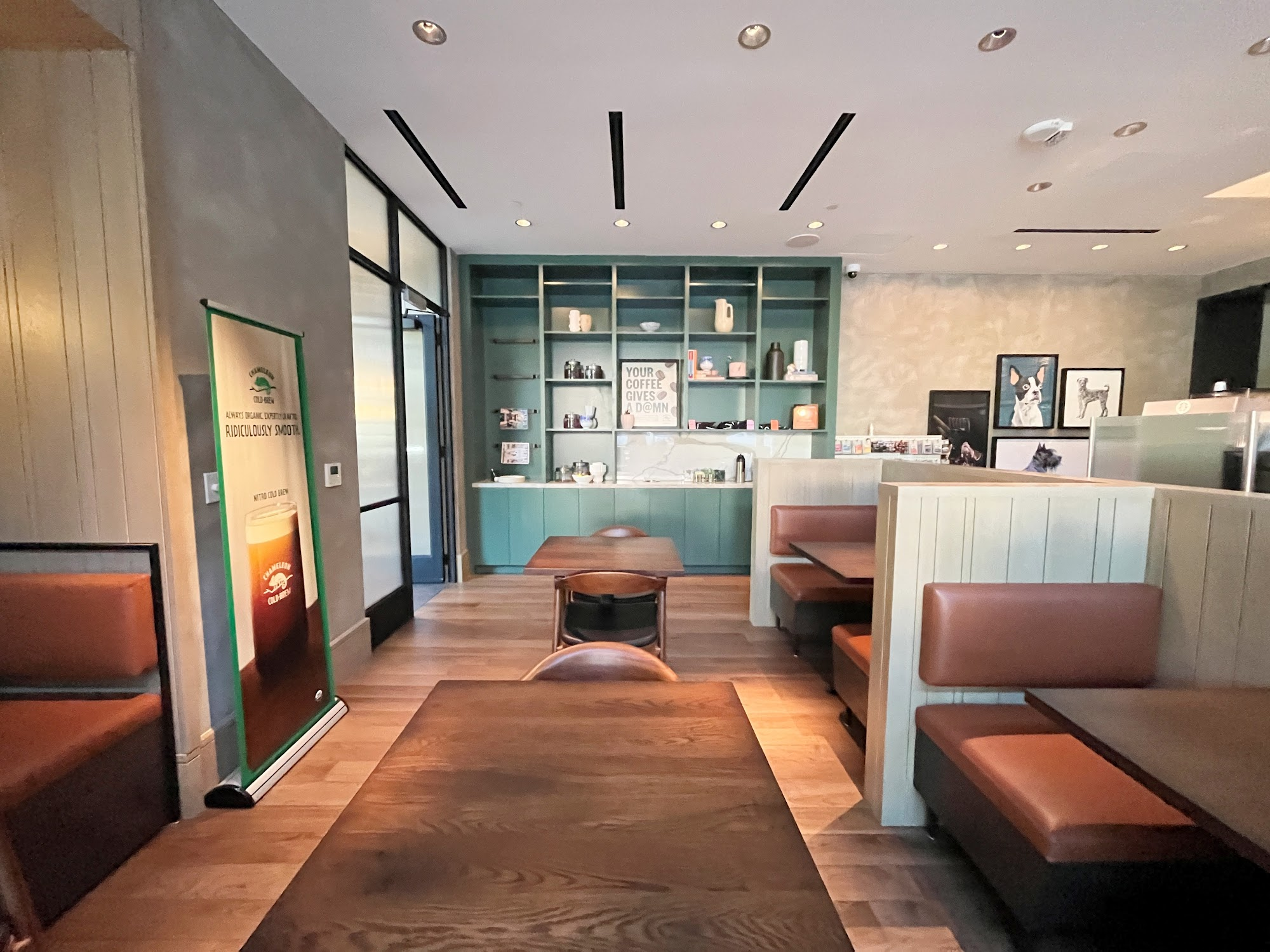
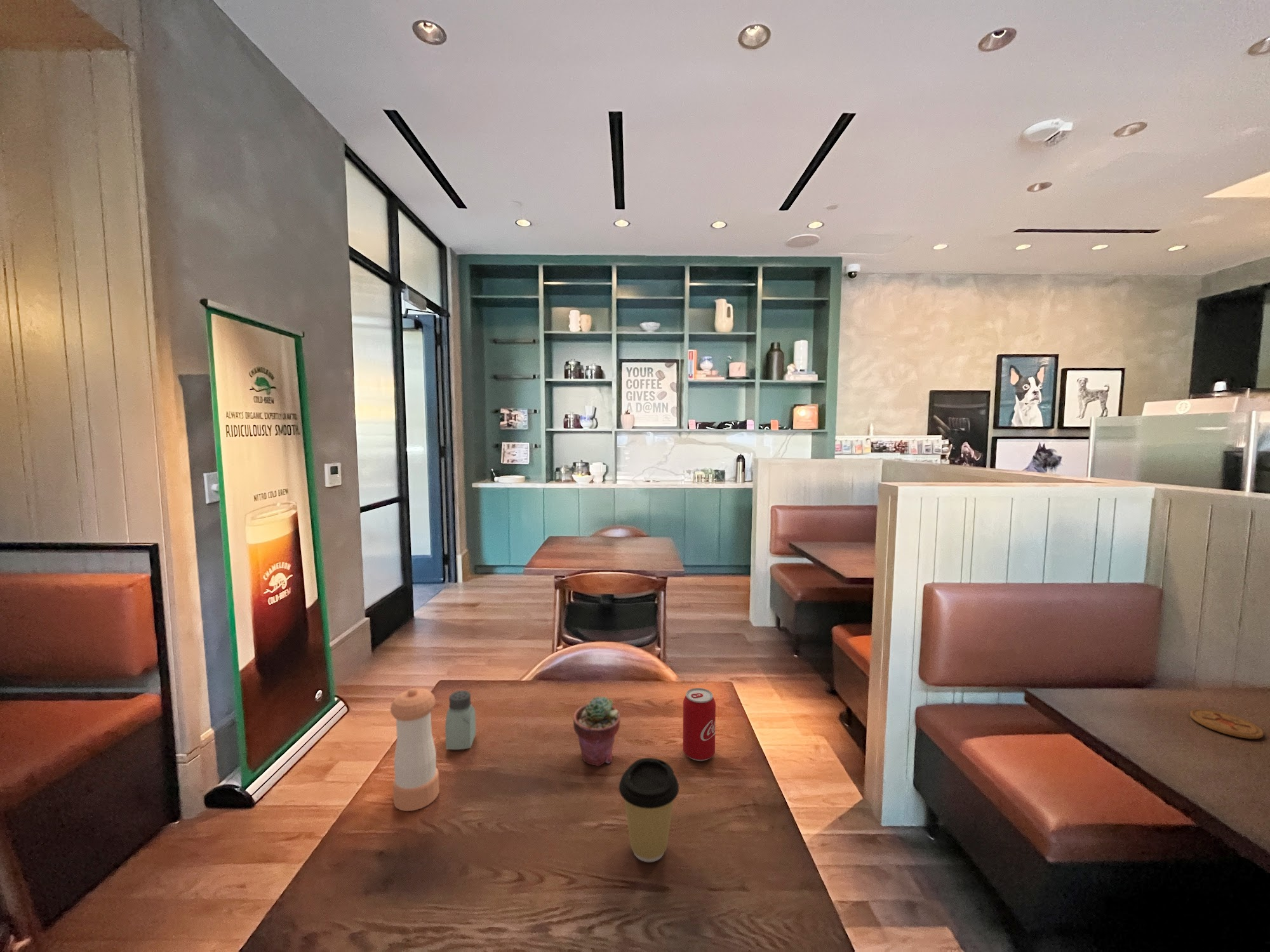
+ potted succulent [573,696,621,767]
+ beverage can [683,687,716,762]
+ coaster [1189,708,1264,739]
+ saltshaker [445,690,476,750]
+ coffee cup [618,757,679,863]
+ pepper shaker [390,687,440,812]
